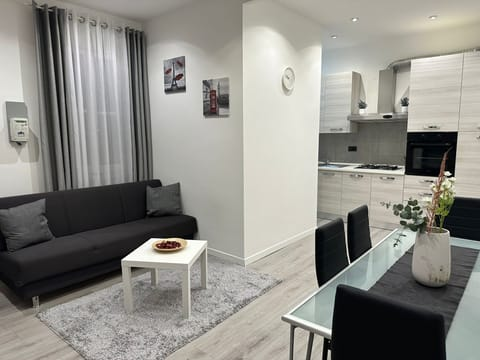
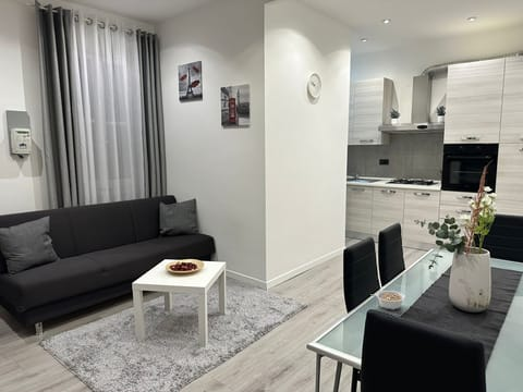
+ legume [370,290,406,310]
